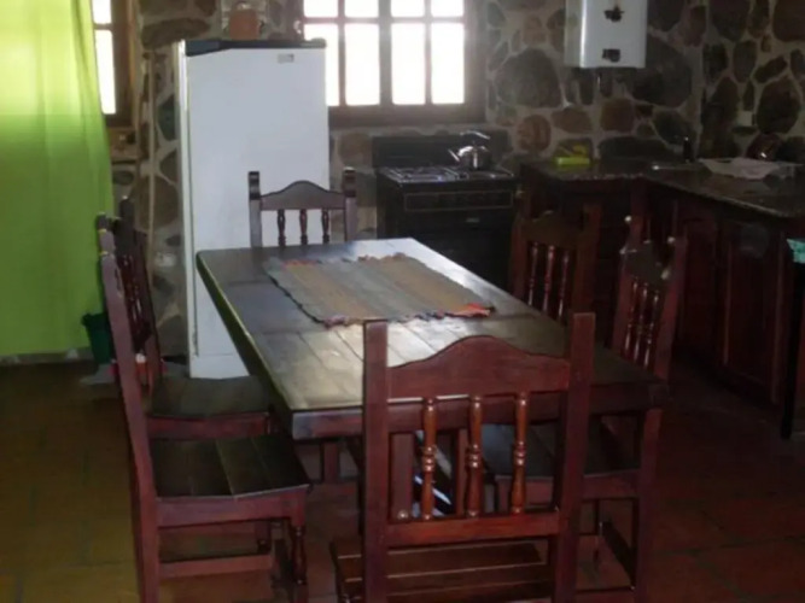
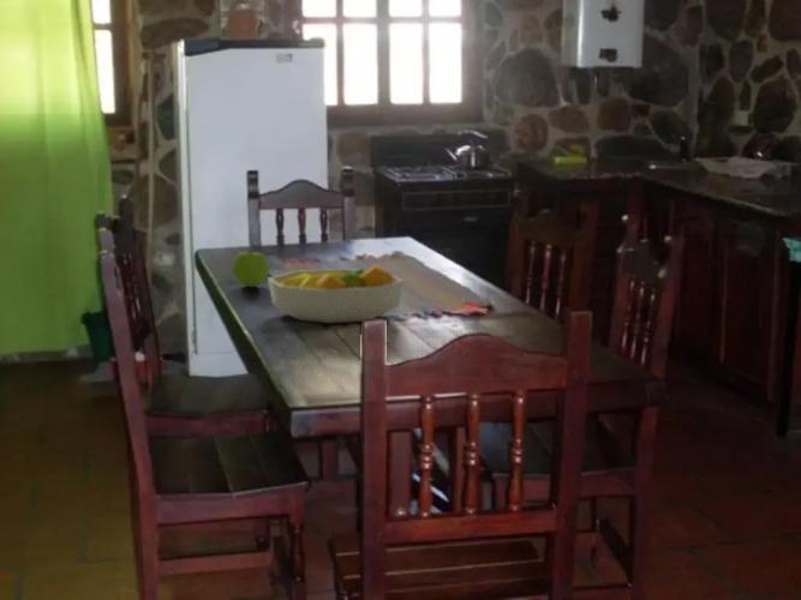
+ apple [232,250,270,288]
+ fruit bowl [267,263,404,324]
